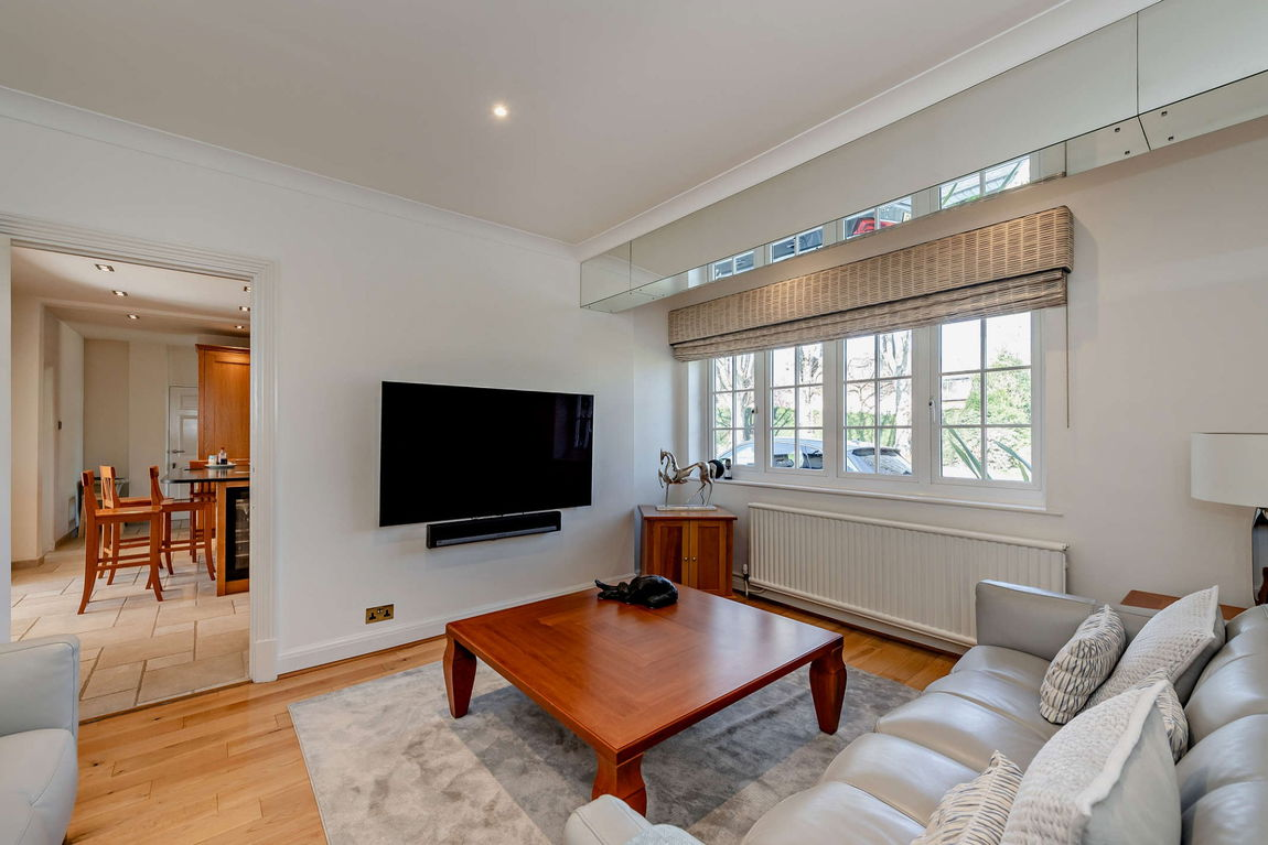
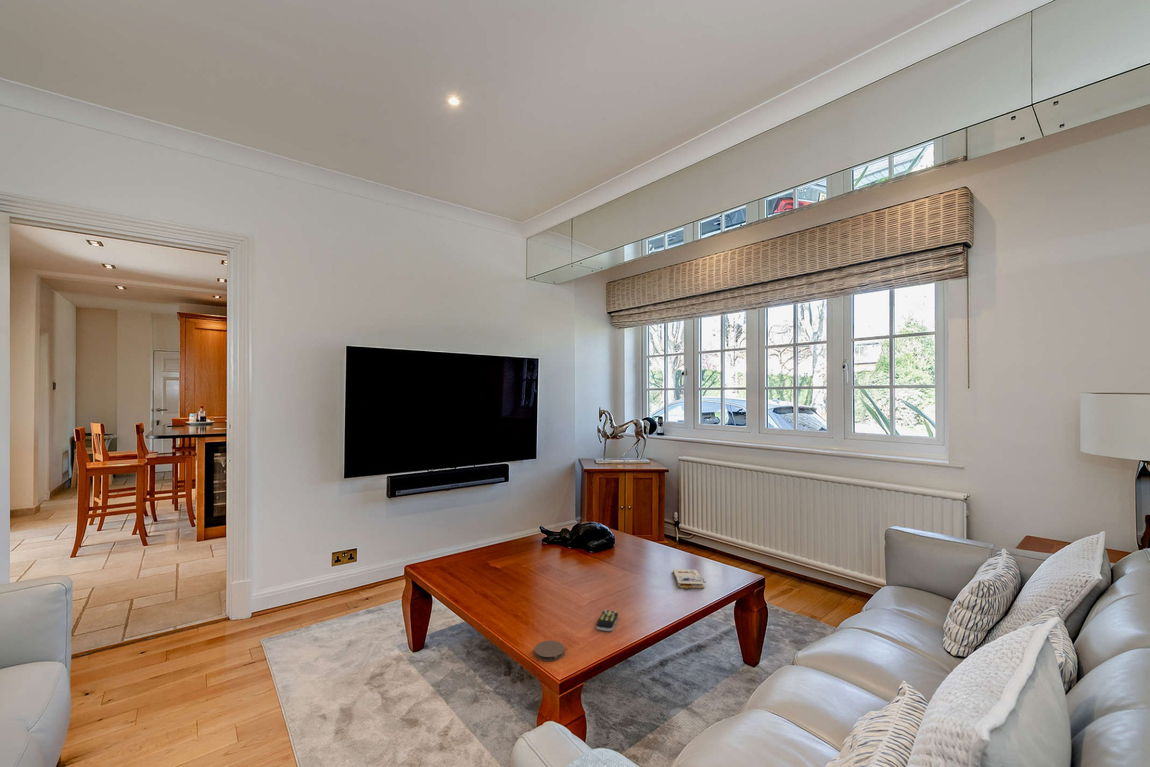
+ coaster [533,640,566,662]
+ paperback book [672,568,705,590]
+ remote control [595,609,619,632]
